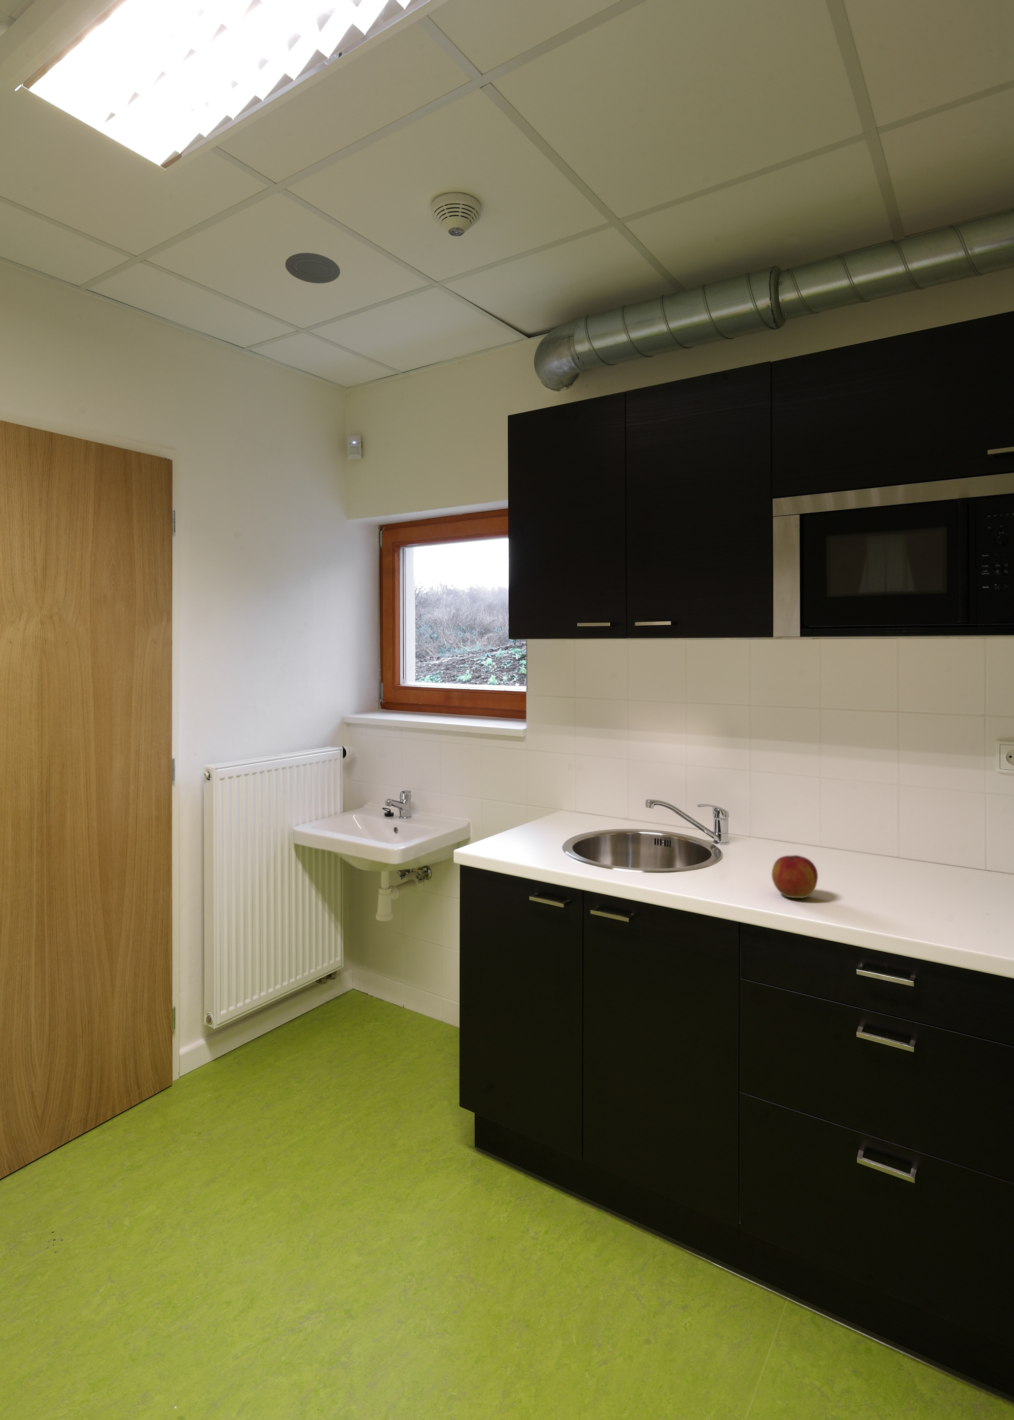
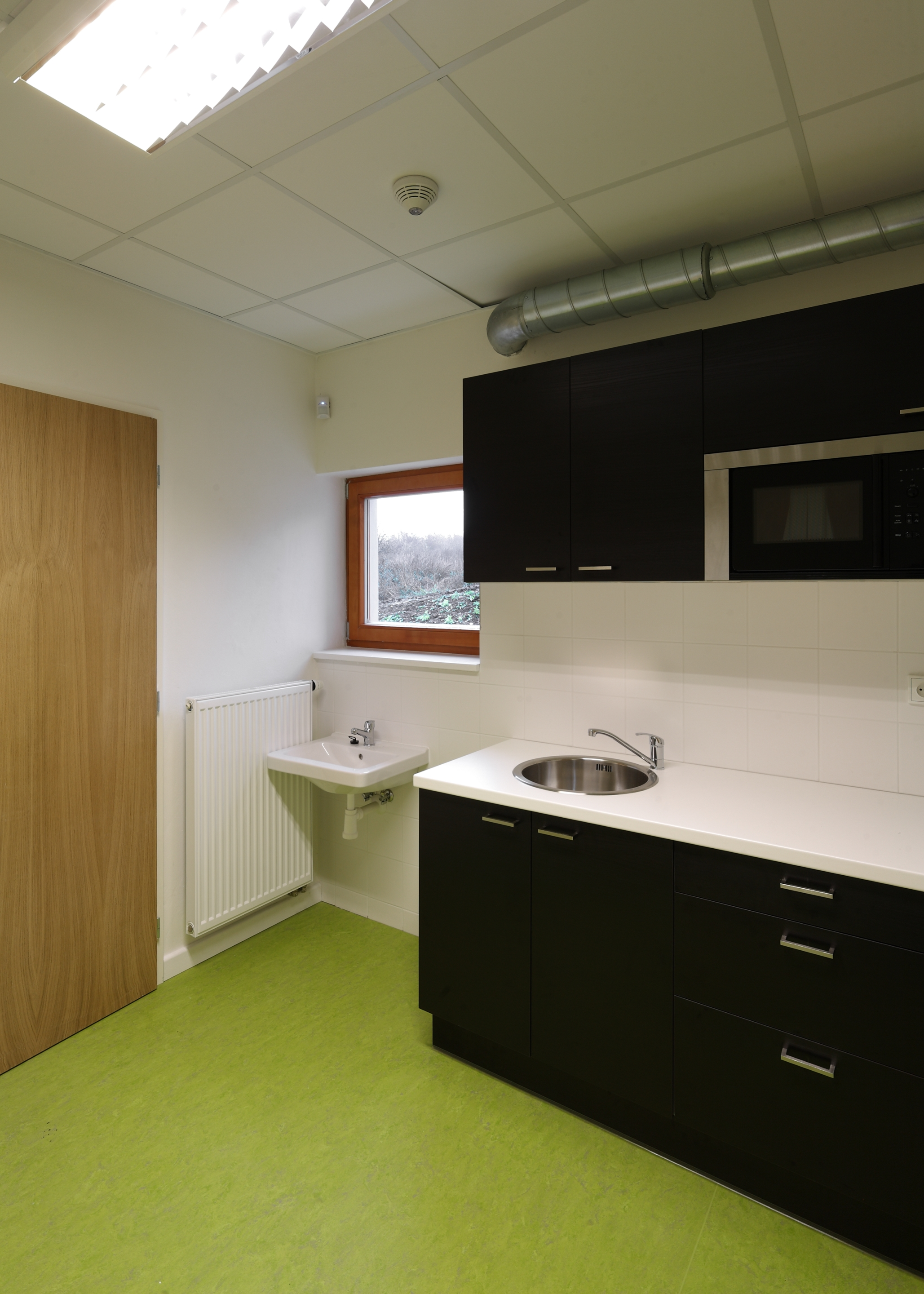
- apple [771,855,819,899]
- recessed light [285,252,340,284]
